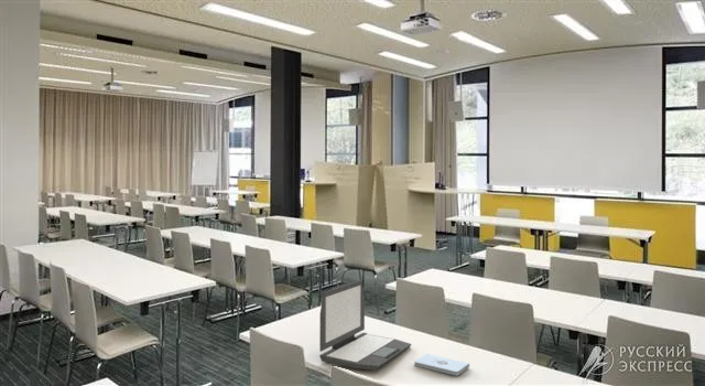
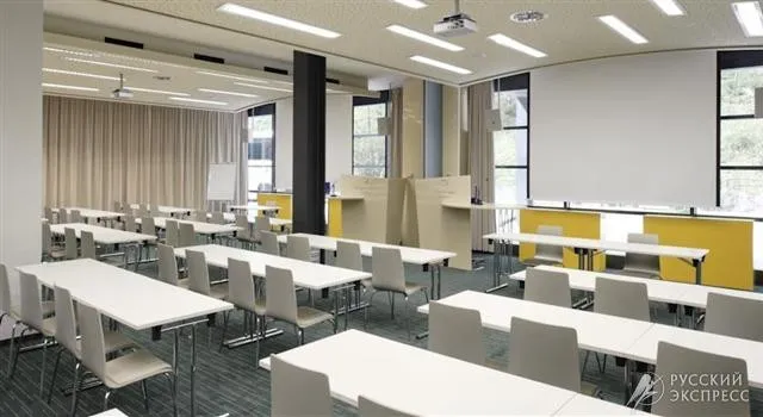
- notepad [413,353,470,376]
- laptop [318,279,412,372]
